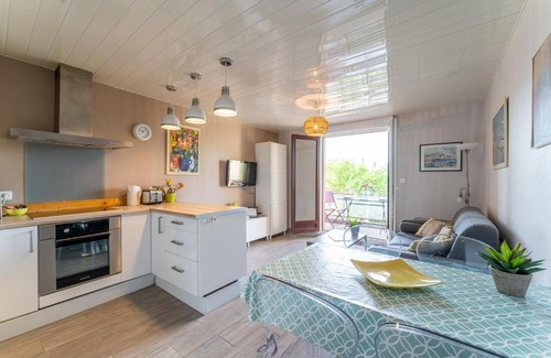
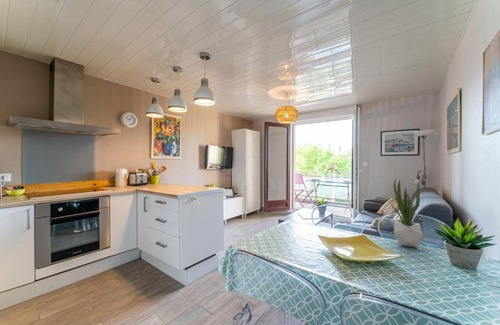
+ potted plant [389,178,424,249]
